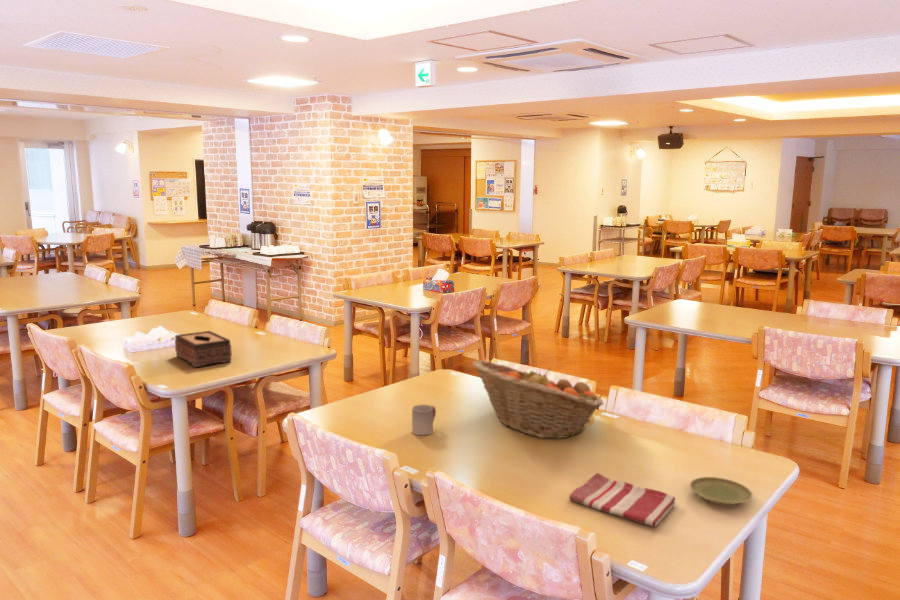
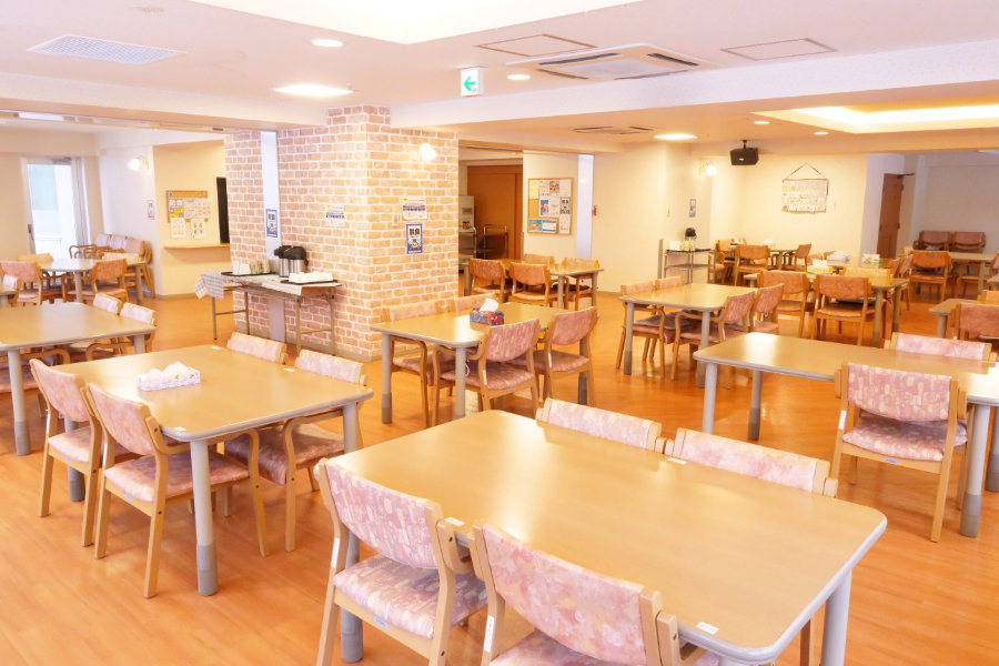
- cup [411,404,437,436]
- plate [689,476,753,506]
- fruit basket [472,359,605,439]
- tissue box [174,330,233,368]
- dish towel [568,472,677,528]
